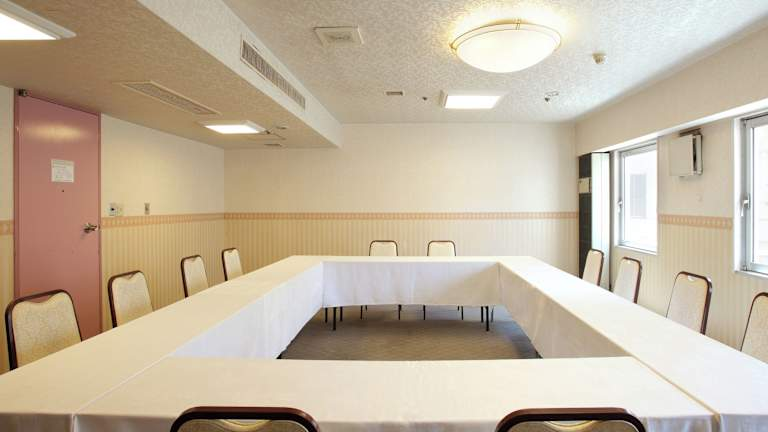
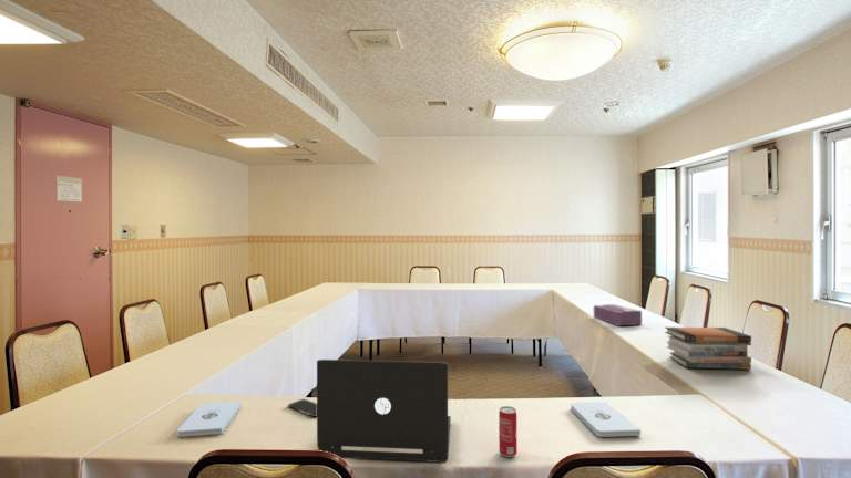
+ tissue box [593,303,643,326]
+ book stack [664,326,752,371]
+ smartphone [287,398,317,418]
+ notepad [176,401,243,438]
+ notepad [570,401,642,438]
+ beverage can [498,405,519,458]
+ laptop [316,358,452,464]
